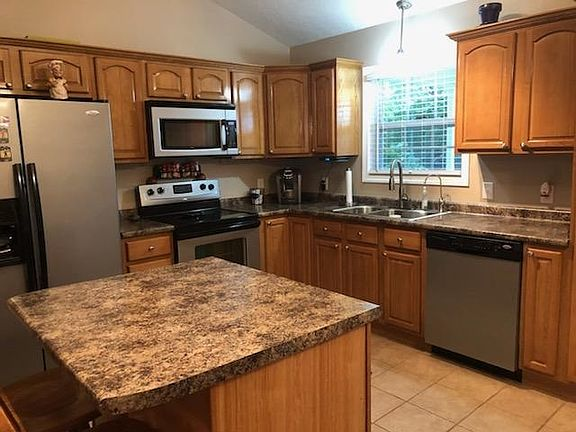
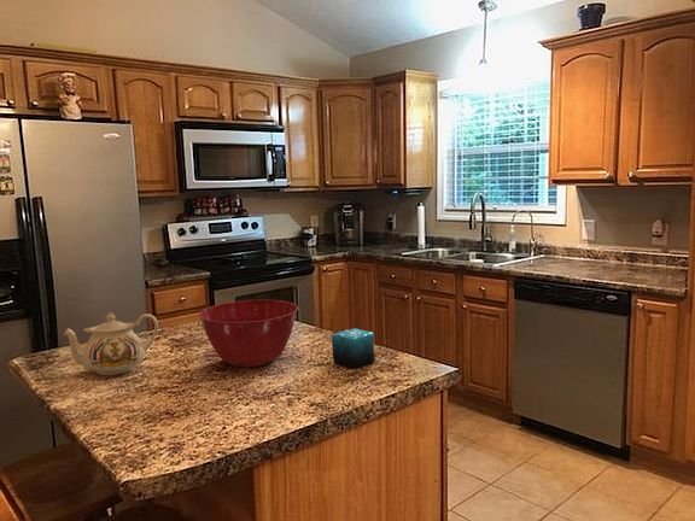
+ mixing bowl [198,299,299,368]
+ teapot [62,311,159,376]
+ candle [331,328,376,369]
